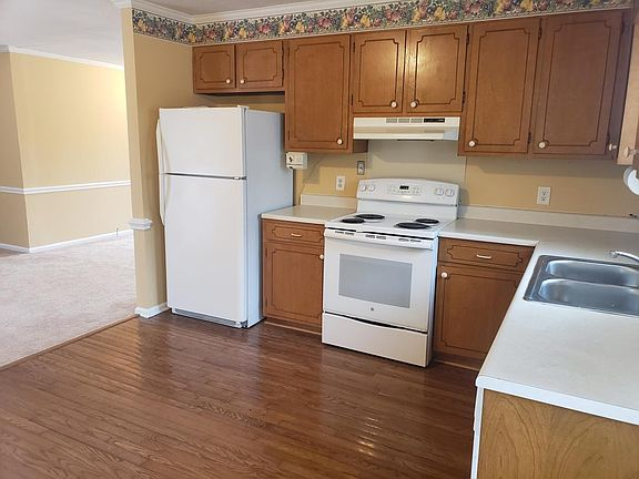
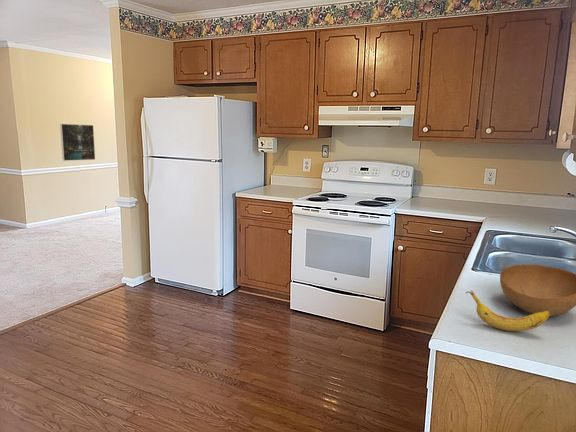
+ bowl [499,263,576,317]
+ fruit [464,289,551,332]
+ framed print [59,123,96,162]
